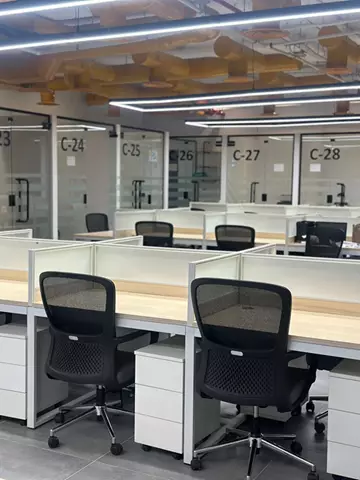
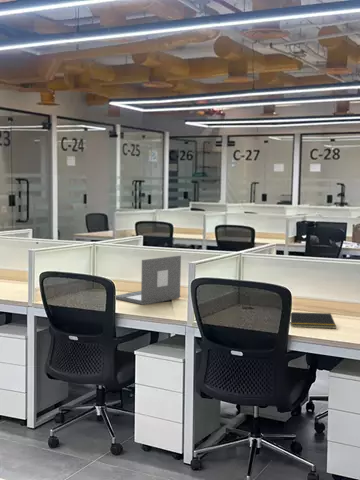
+ notepad [290,311,337,330]
+ laptop [115,255,182,306]
